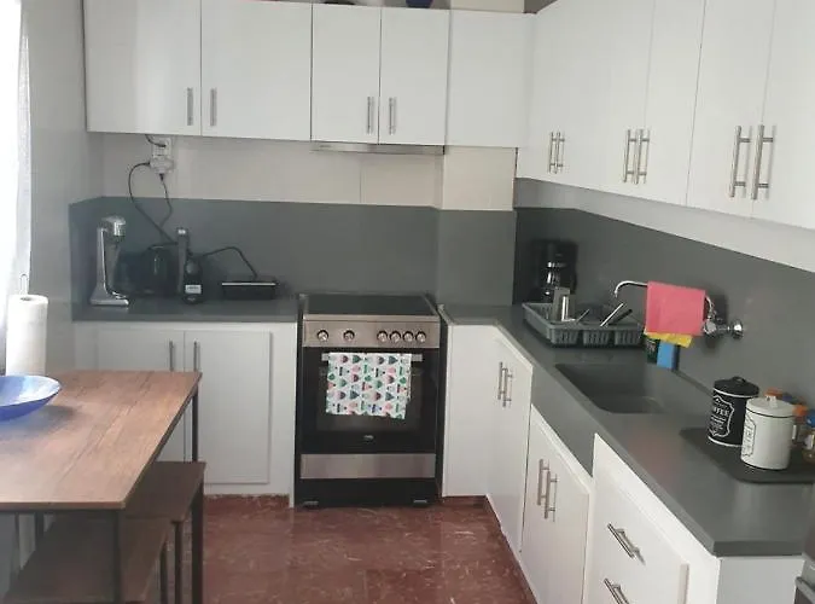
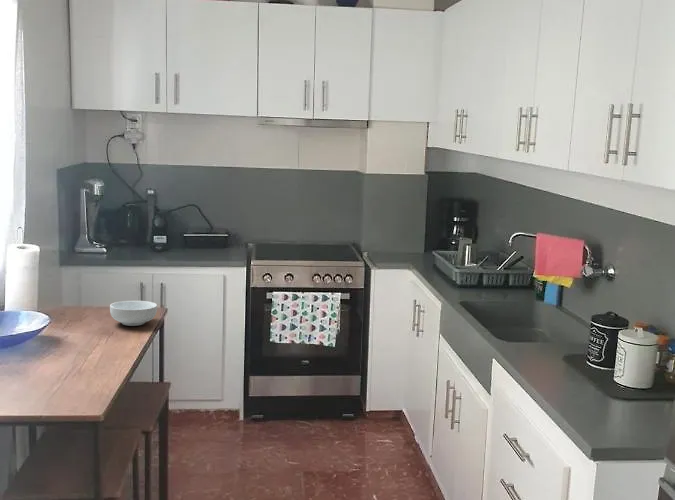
+ cereal bowl [109,300,158,327]
